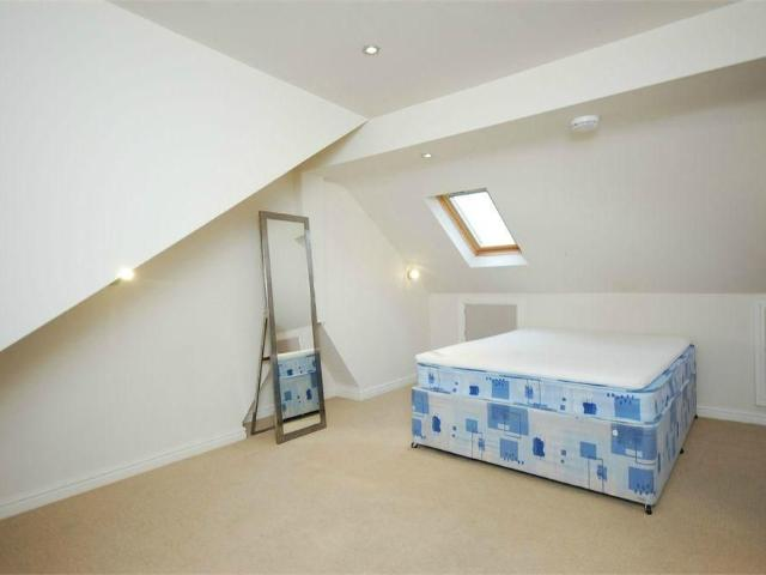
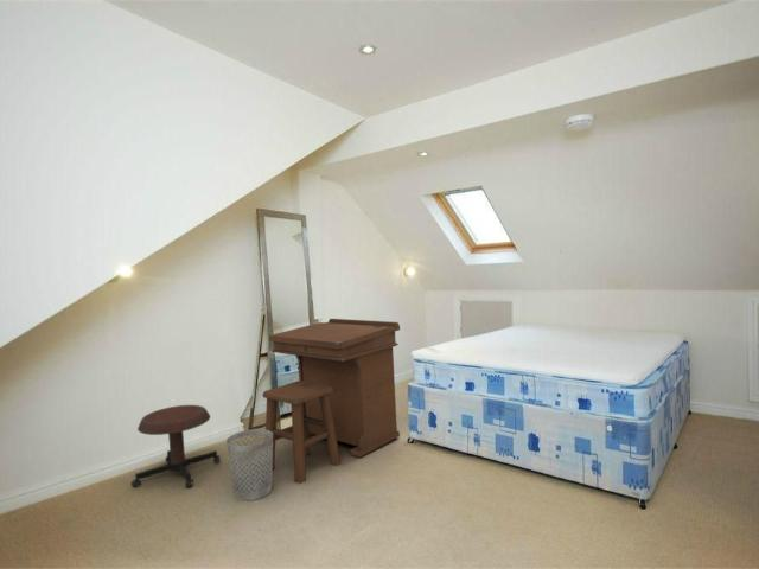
+ desk [261,318,401,485]
+ stool [130,404,222,488]
+ wastebasket [225,428,273,501]
